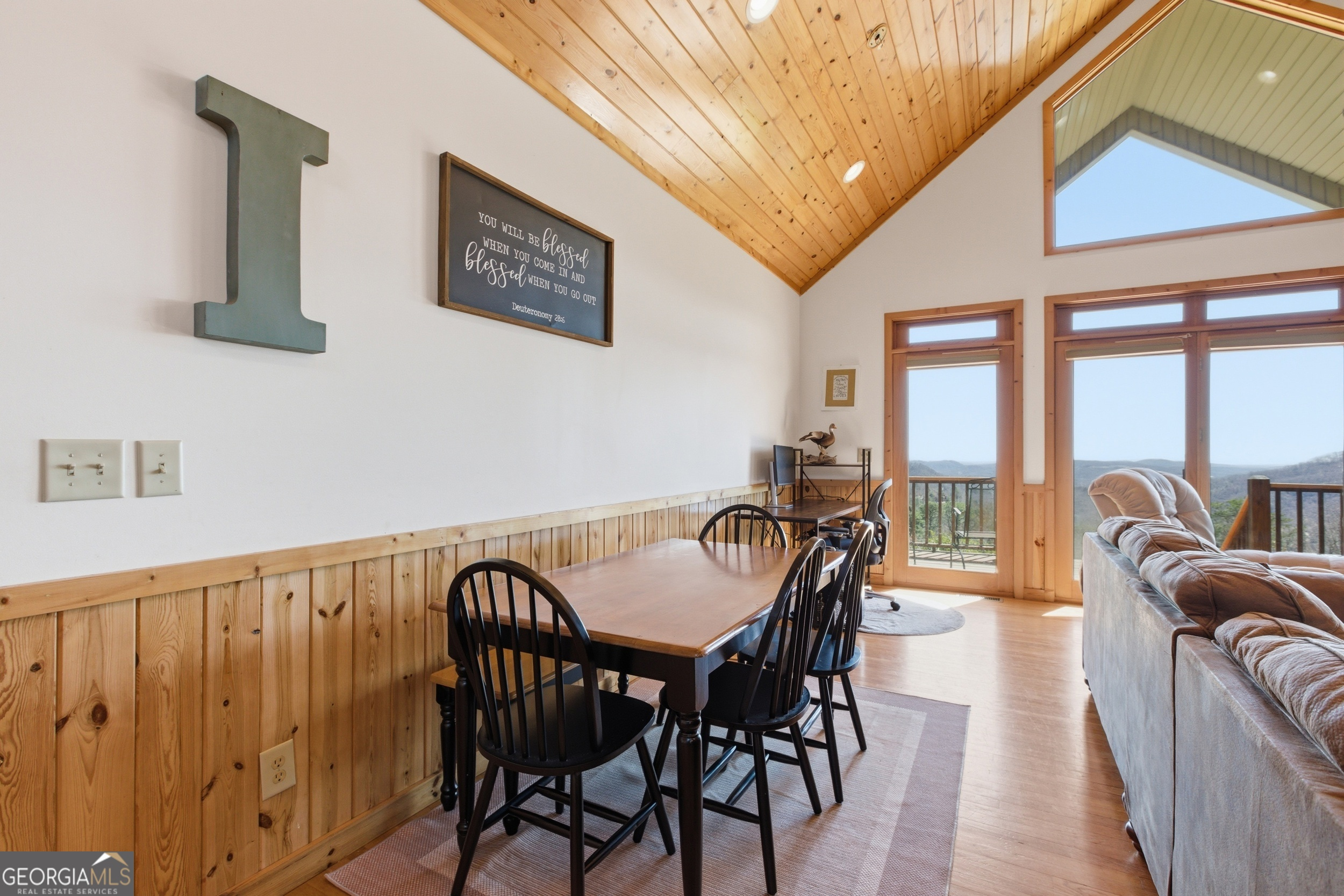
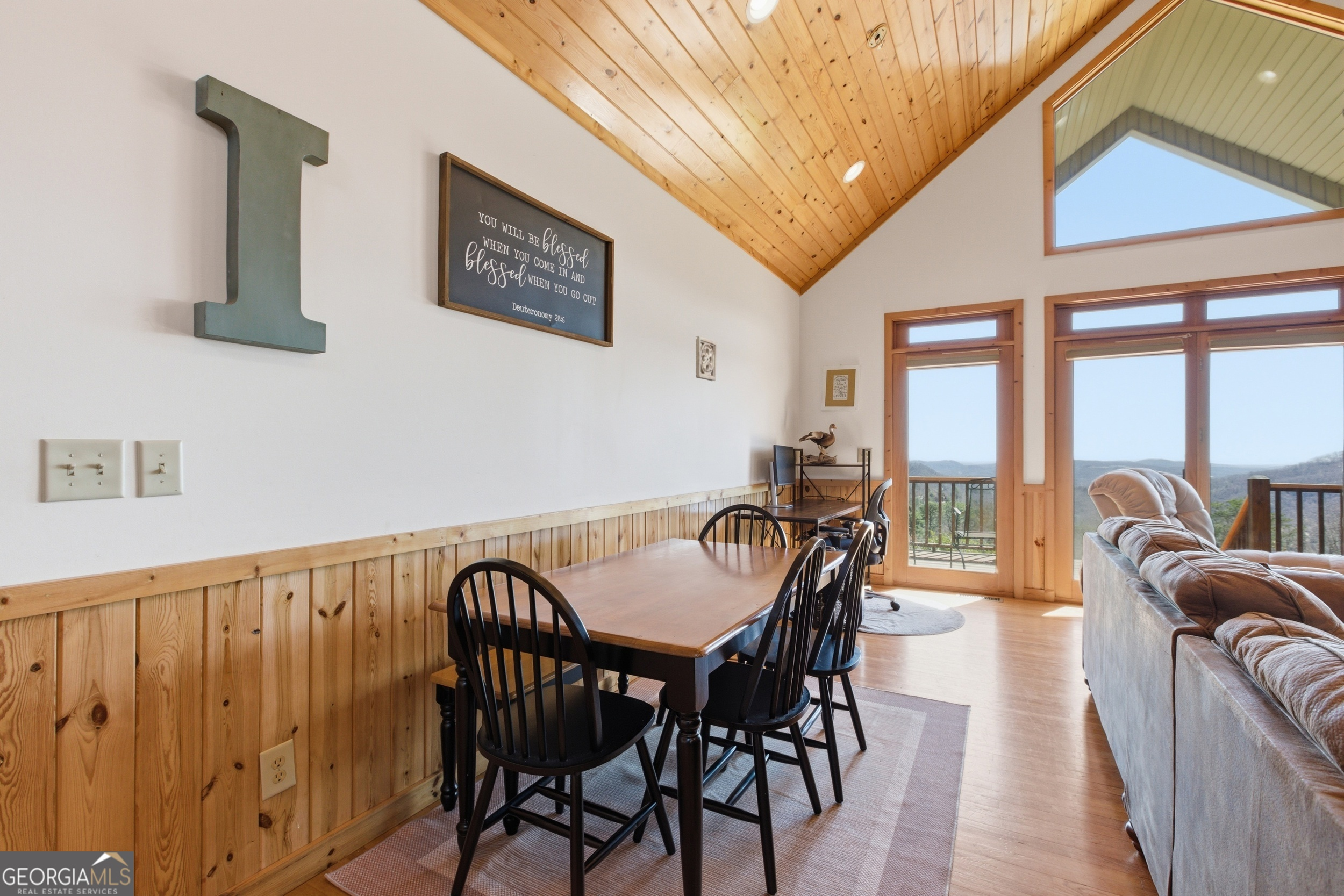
+ wall ornament [695,335,717,382]
